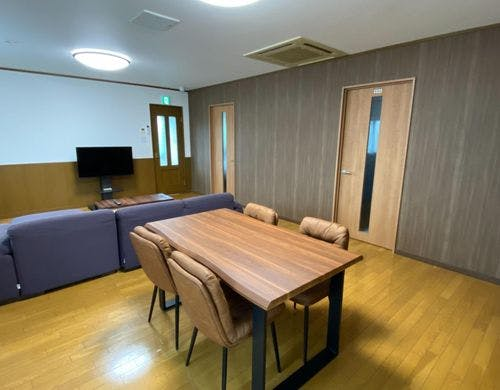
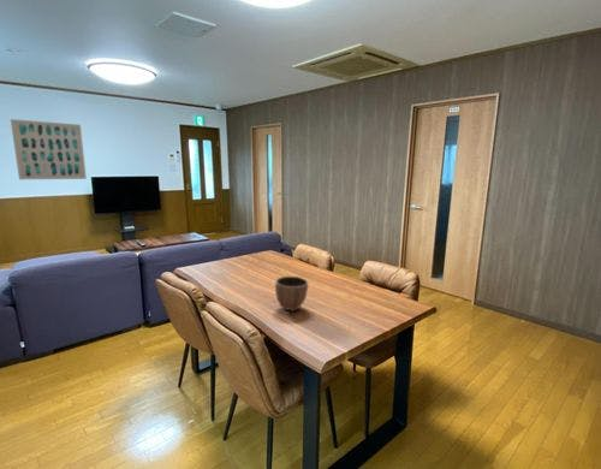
+ wall art [10,118,88,180]
+ decorative bowl [274,275,309,313]
